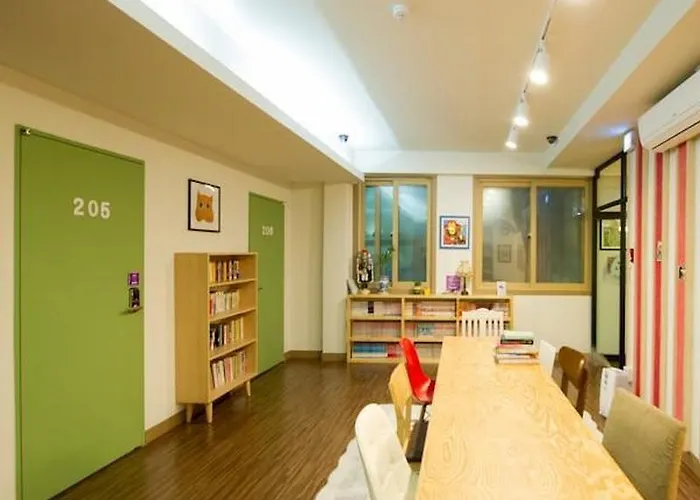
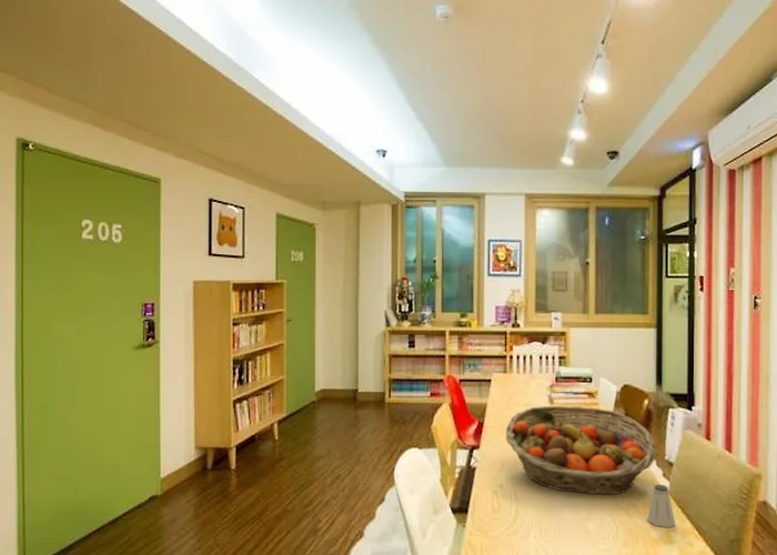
+ saltshaker [646,483,676,528]
+ fruit basket [505,405,658,495]
